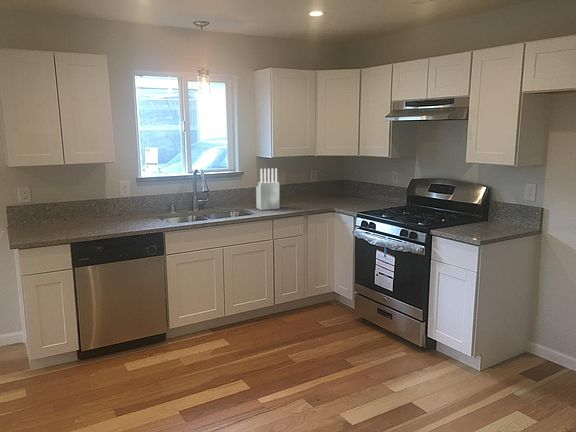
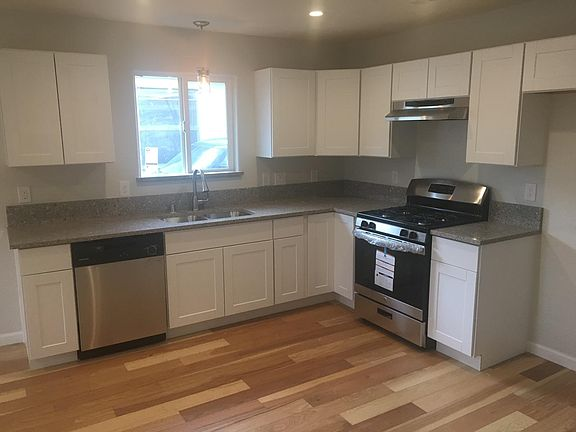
- knife block [255,167,281,211]
